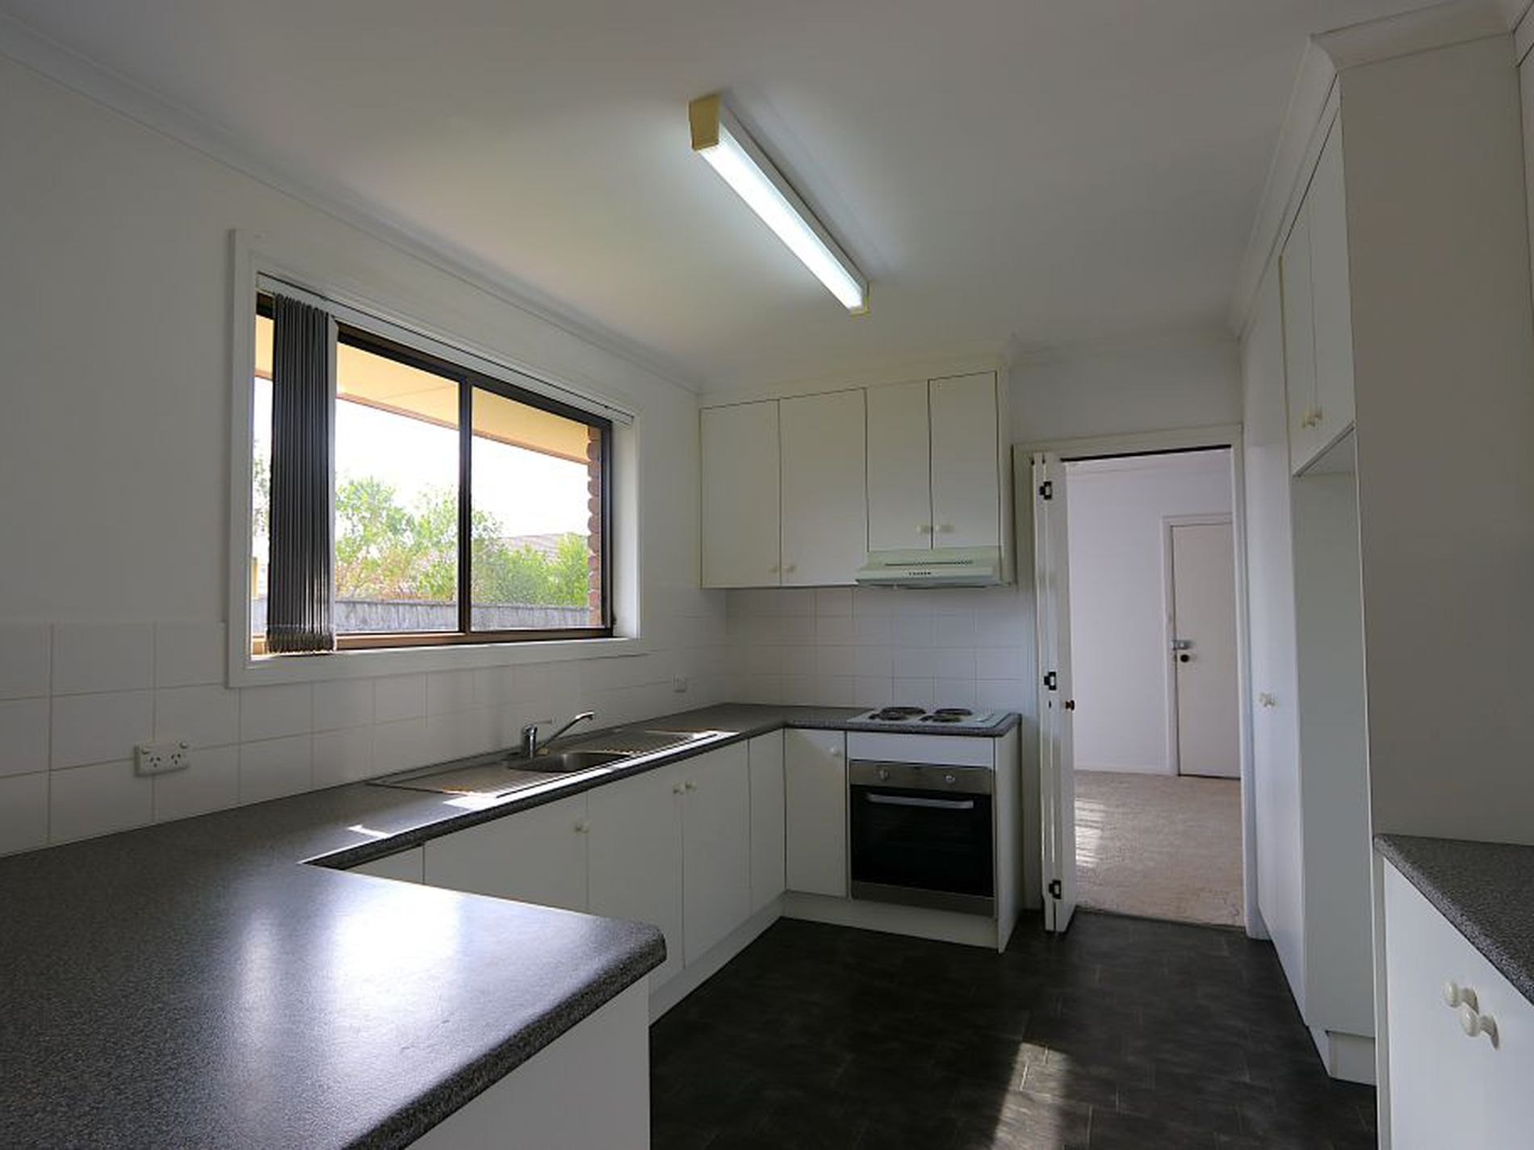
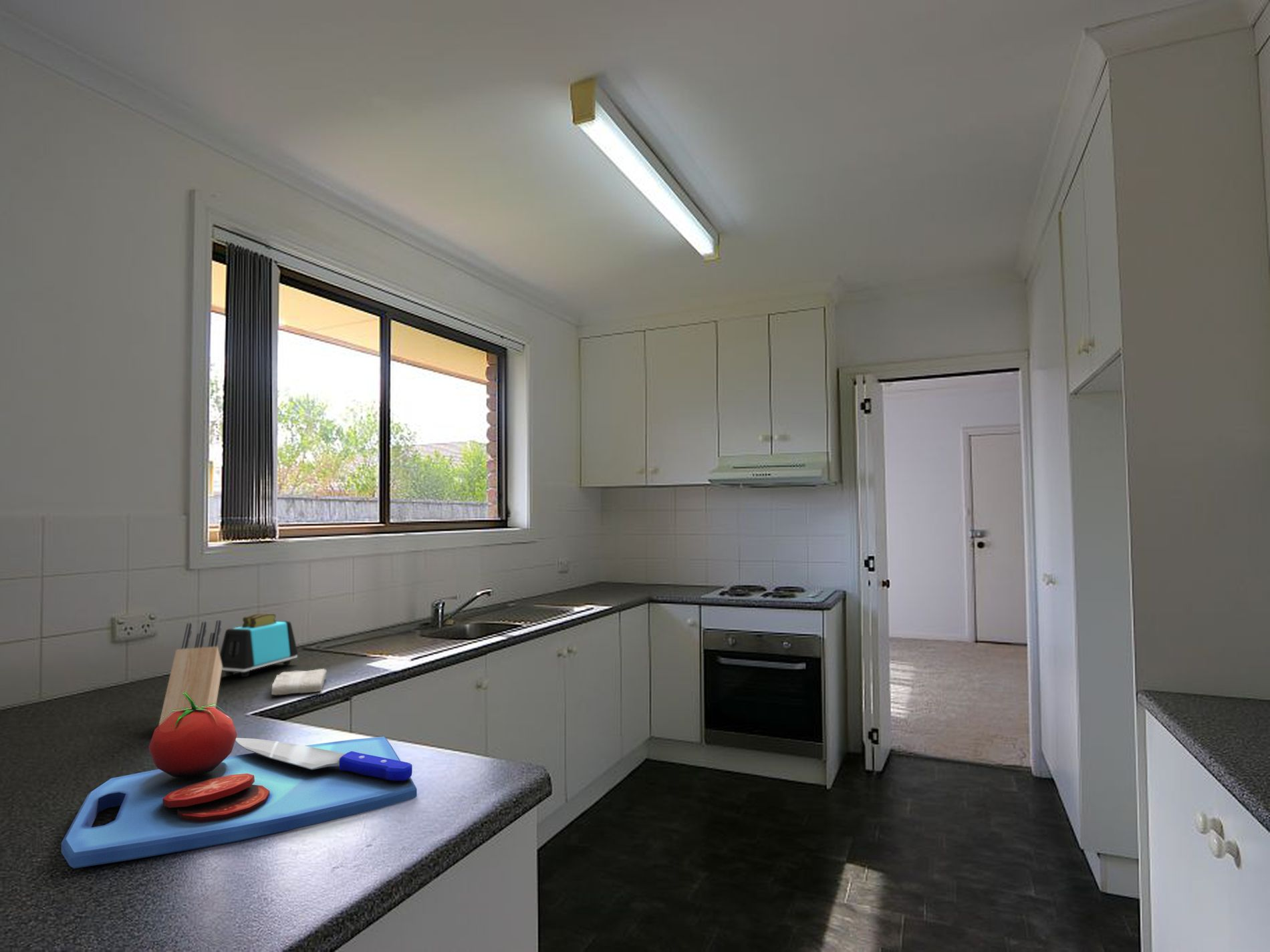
+ knife block [158,619,223,726]
+ toaster [219,613,299,677]
+ chopping board [61,693,417,869]
+ washcloth [271,668,328,696]
